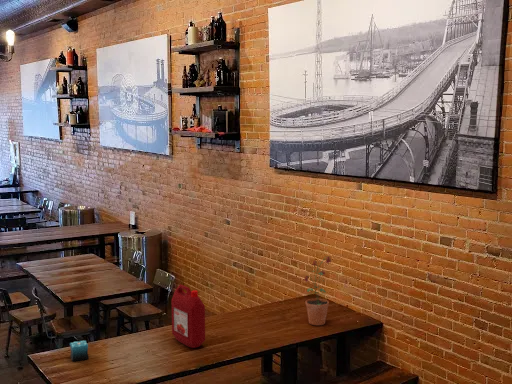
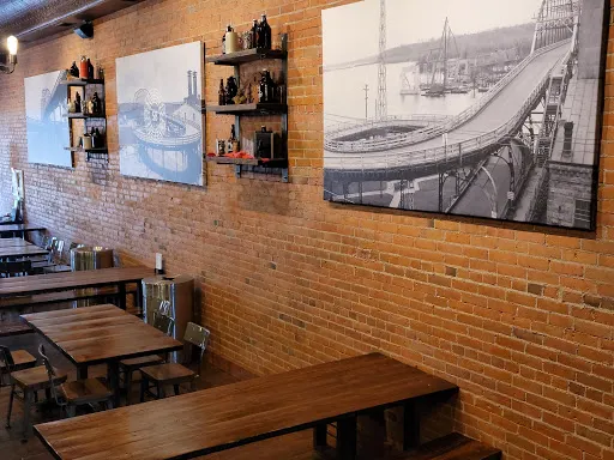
- ketchup jug [171,283,206,349]
- candle [69,340,90,362]
- potted plant [303,255,334,326]
